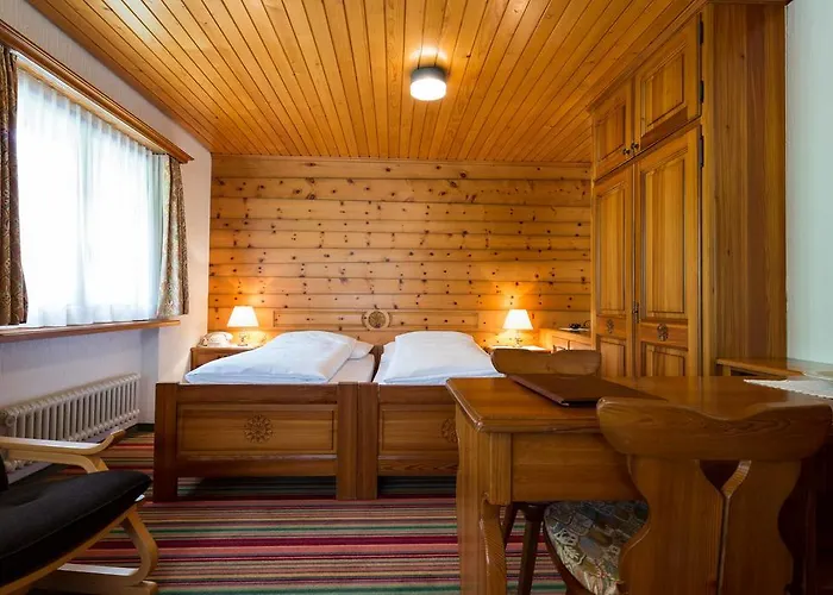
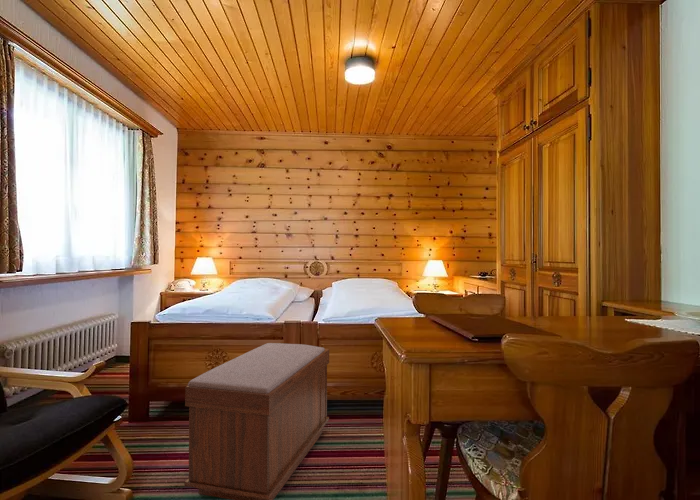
+ bench [184,342,330,500]
